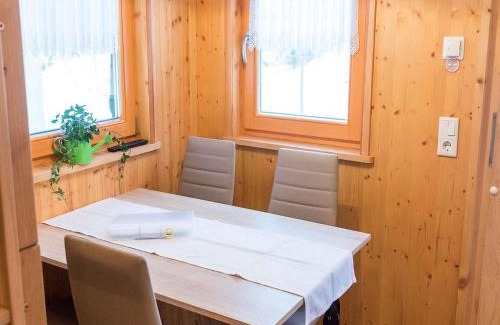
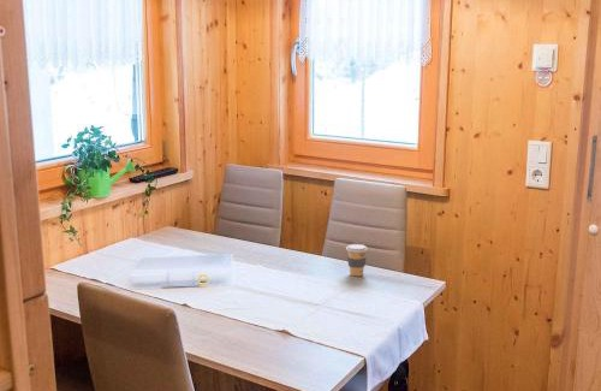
+ coffee cup [345,243,369,277]
